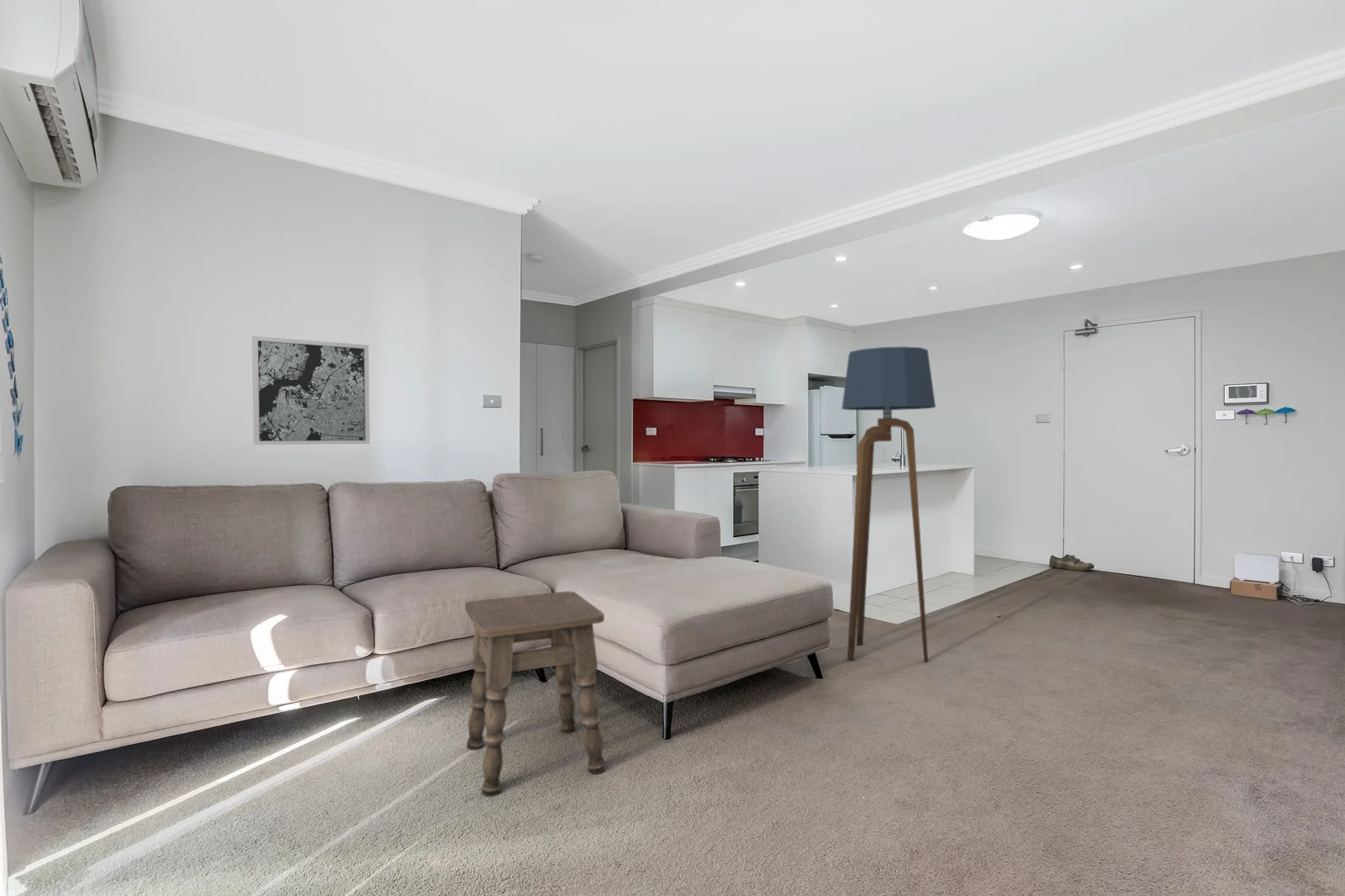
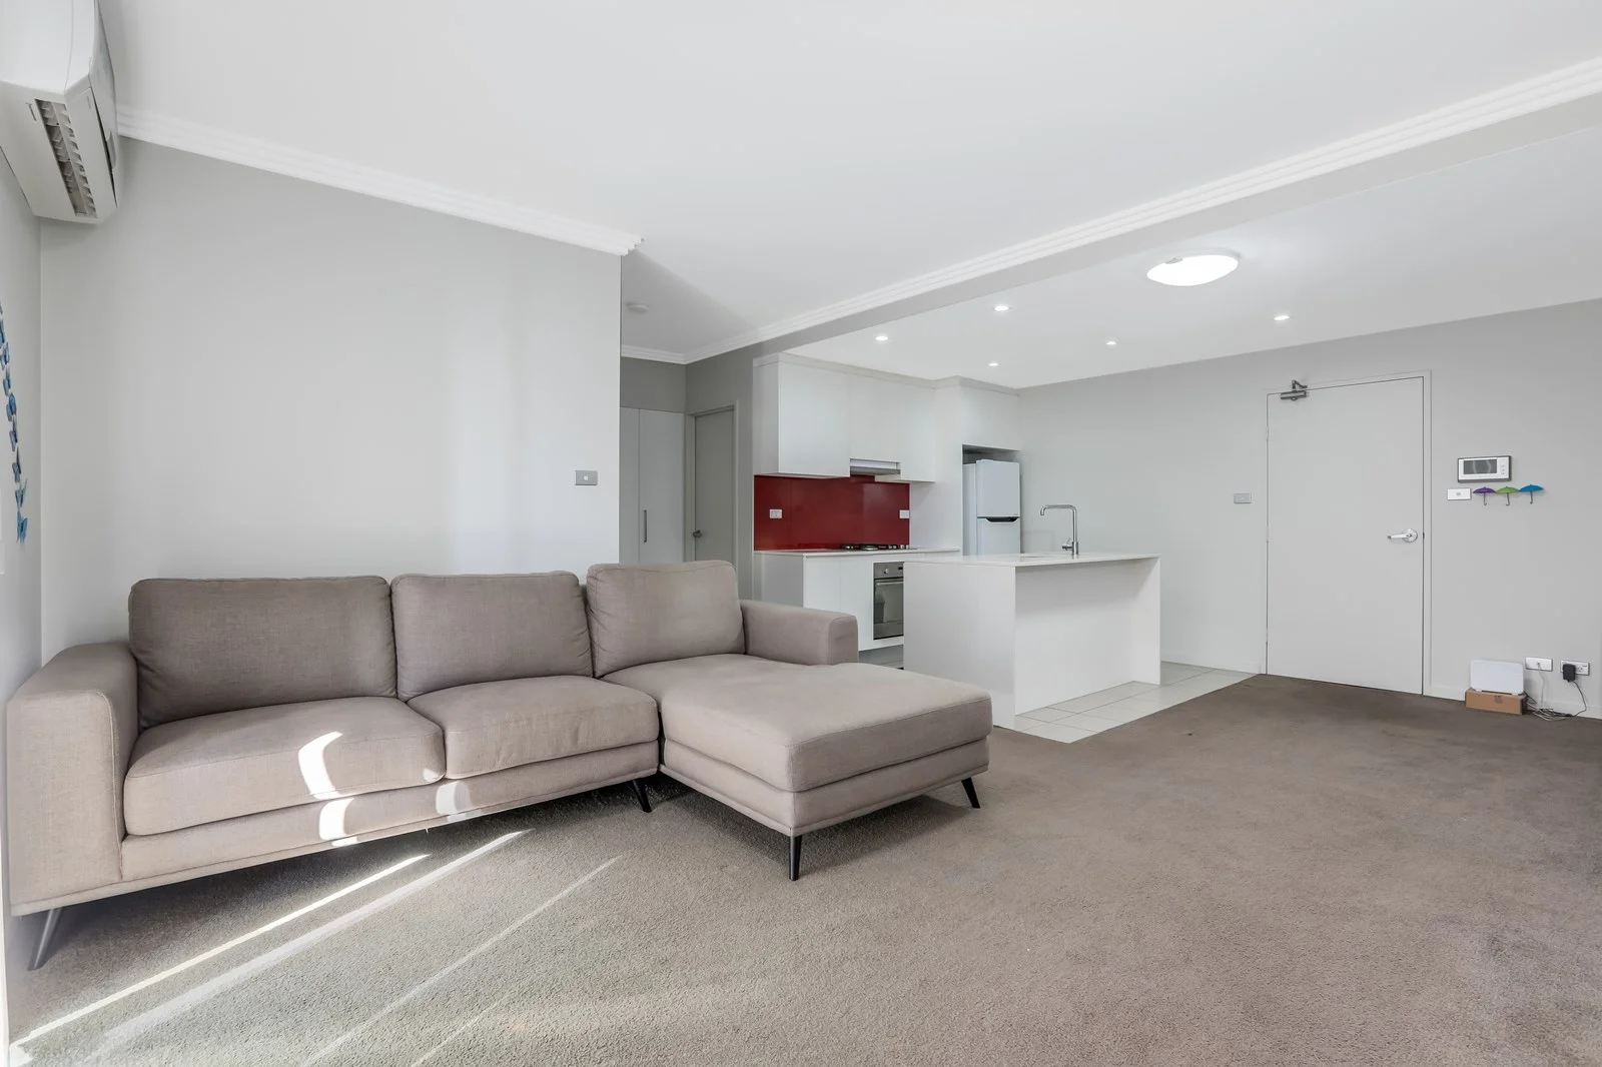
- shoe [1048,554,1094,572]
- floor lamp [841,345,936,662]
- wall art [251,335,371,445]
- side table [464,590,606,798]
